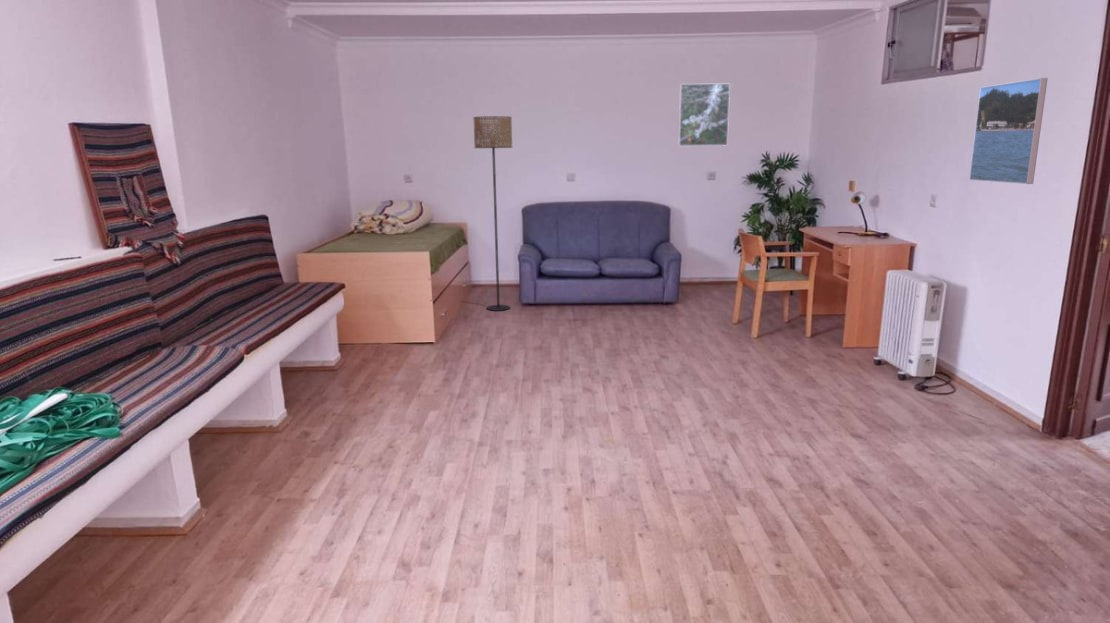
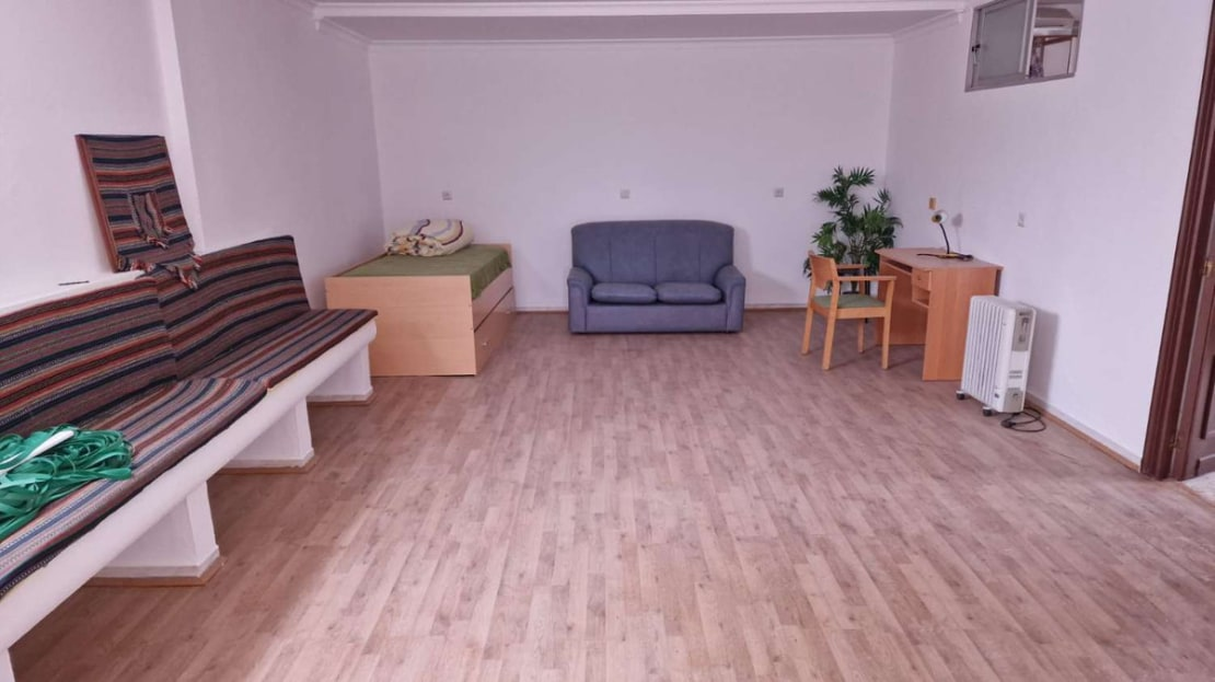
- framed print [968,77,1049,185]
- floor lamp [472,115,513,312]
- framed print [678,82,731,147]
